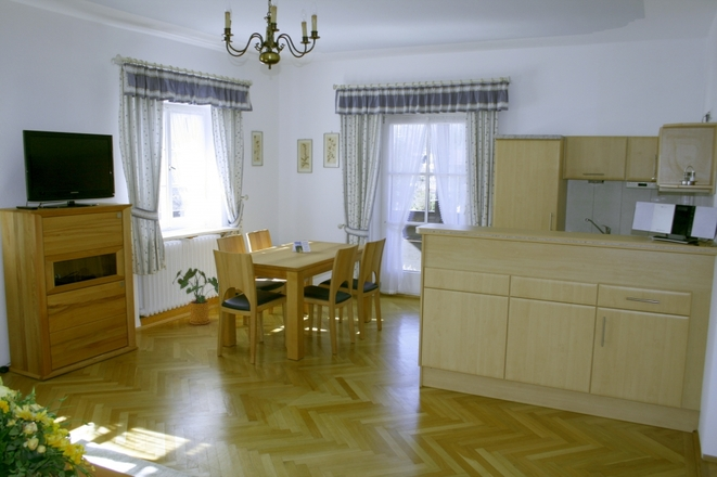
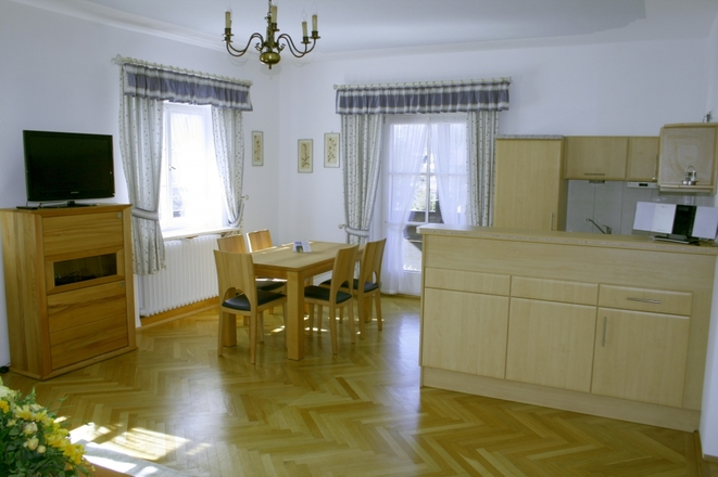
- house plant [171,267,219,326]
